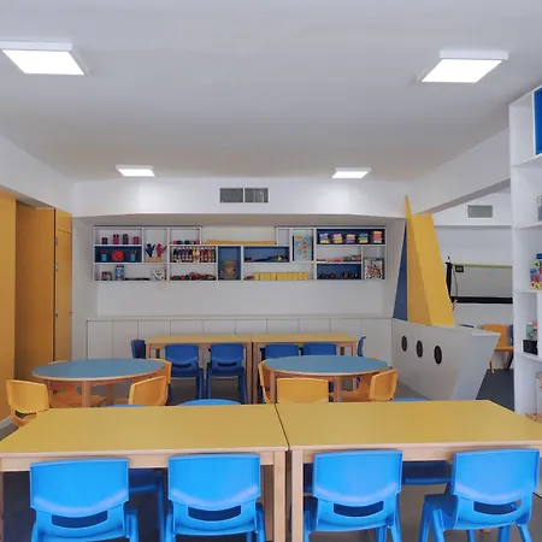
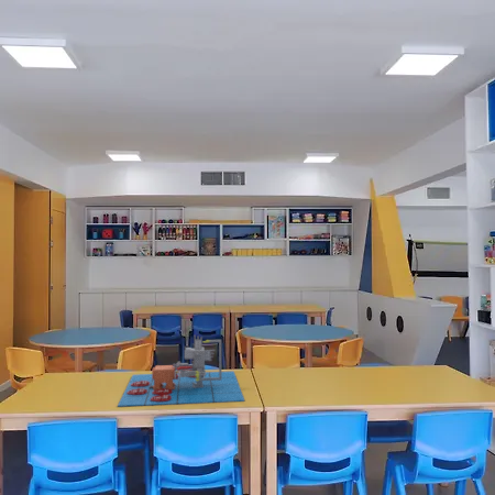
+ board game [117,334,245,408]
